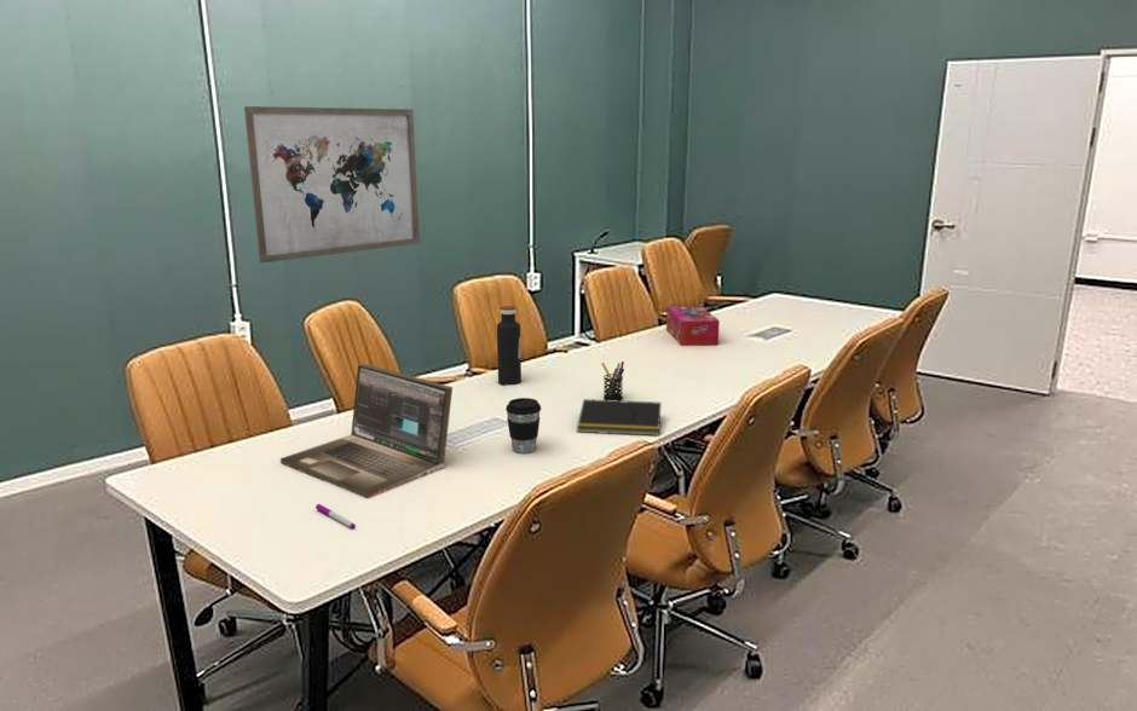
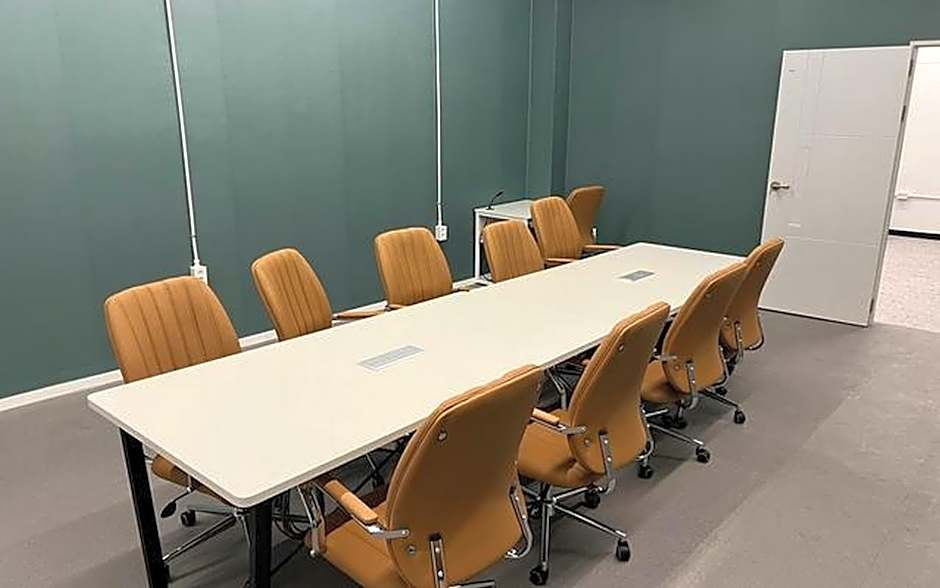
- coffee cup [504,397,542,455]
- tissue box [665,305,721,347]
- notepad [576,398,663,437]
- pen [314,503,357,530]
- wall art [243,105,421,264]
- pen holder [600,360,625,401]
- laptop [279,363,454,499]
- water bottle [496,305,523,387]
